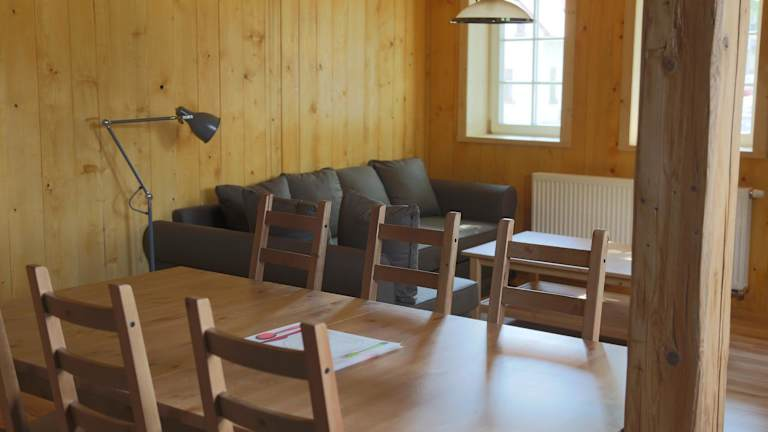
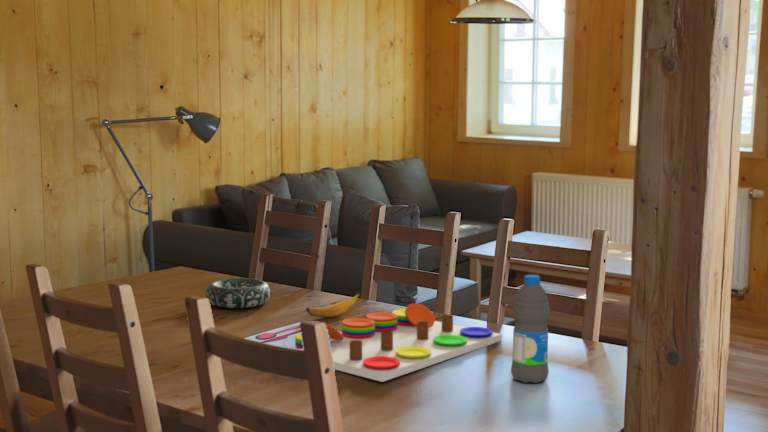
+ decorative bowl [205,277,272,309]
+ water bottle [510,274,551,384]
+ board game [292,302,503,383]
+ banana [305,292,361,318]
